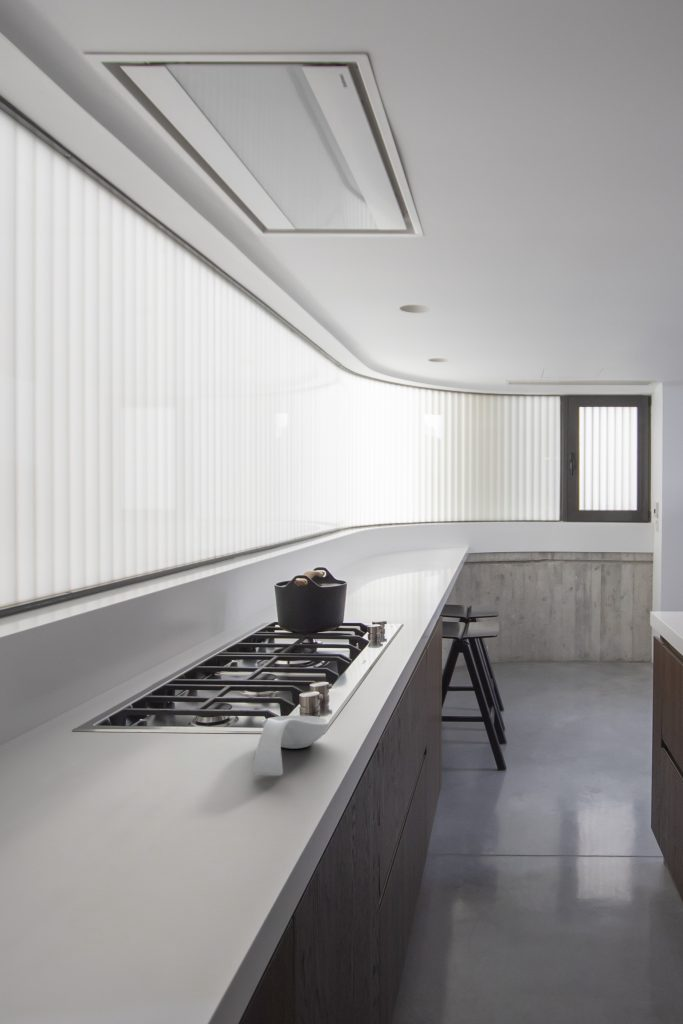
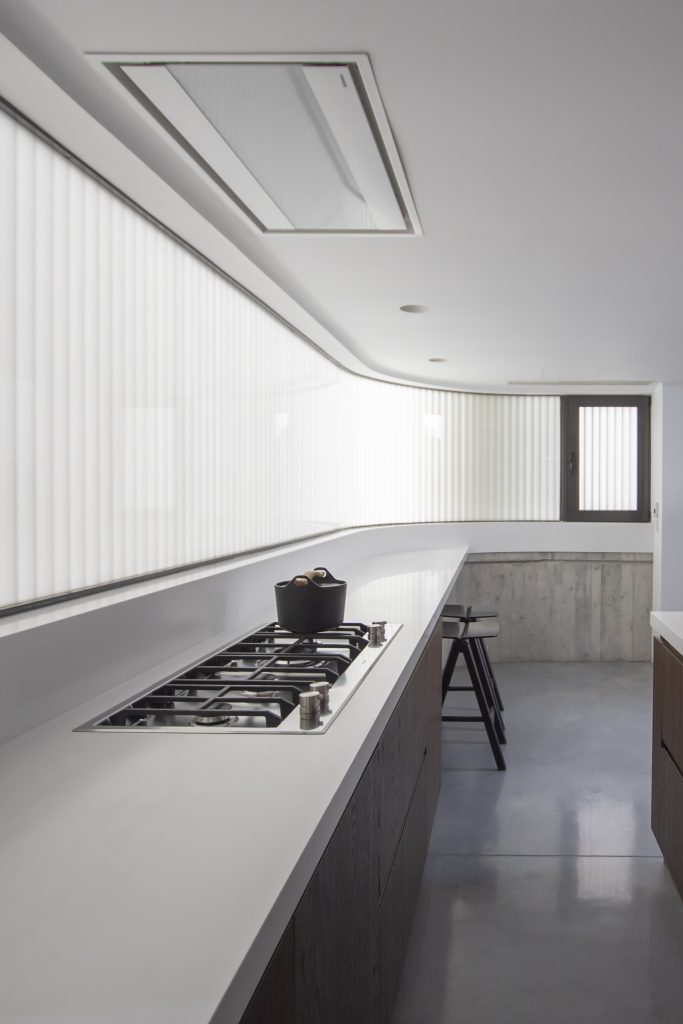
- spoon rest [252,715,330,777]
